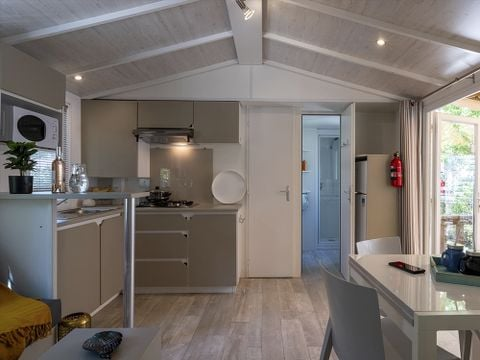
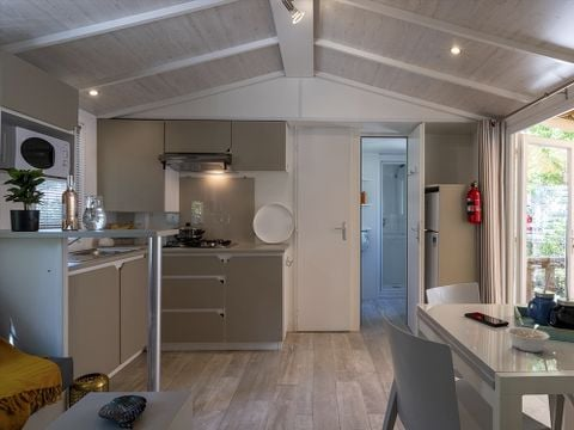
+ legume [505,324,551,354]
